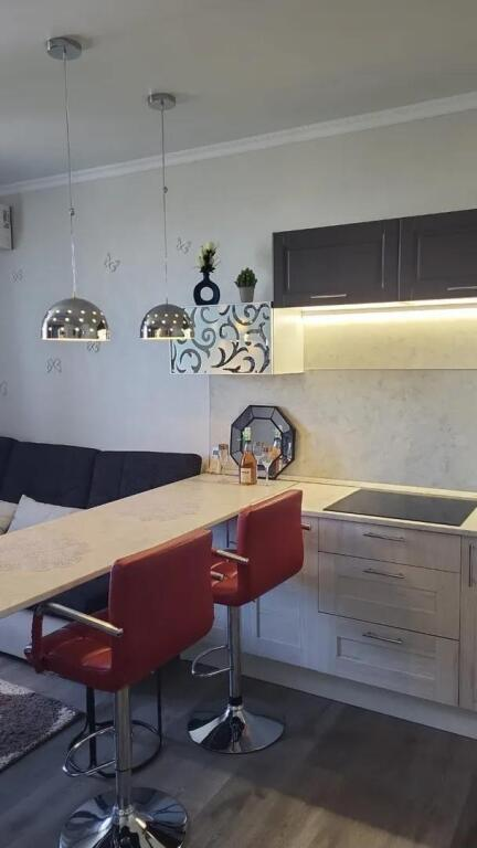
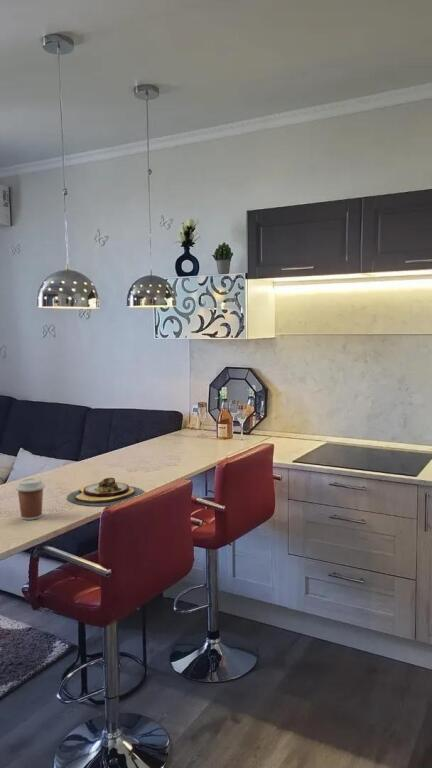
+ coffee cup [15,477,46,521]
+ plate [66,477,146,507]
